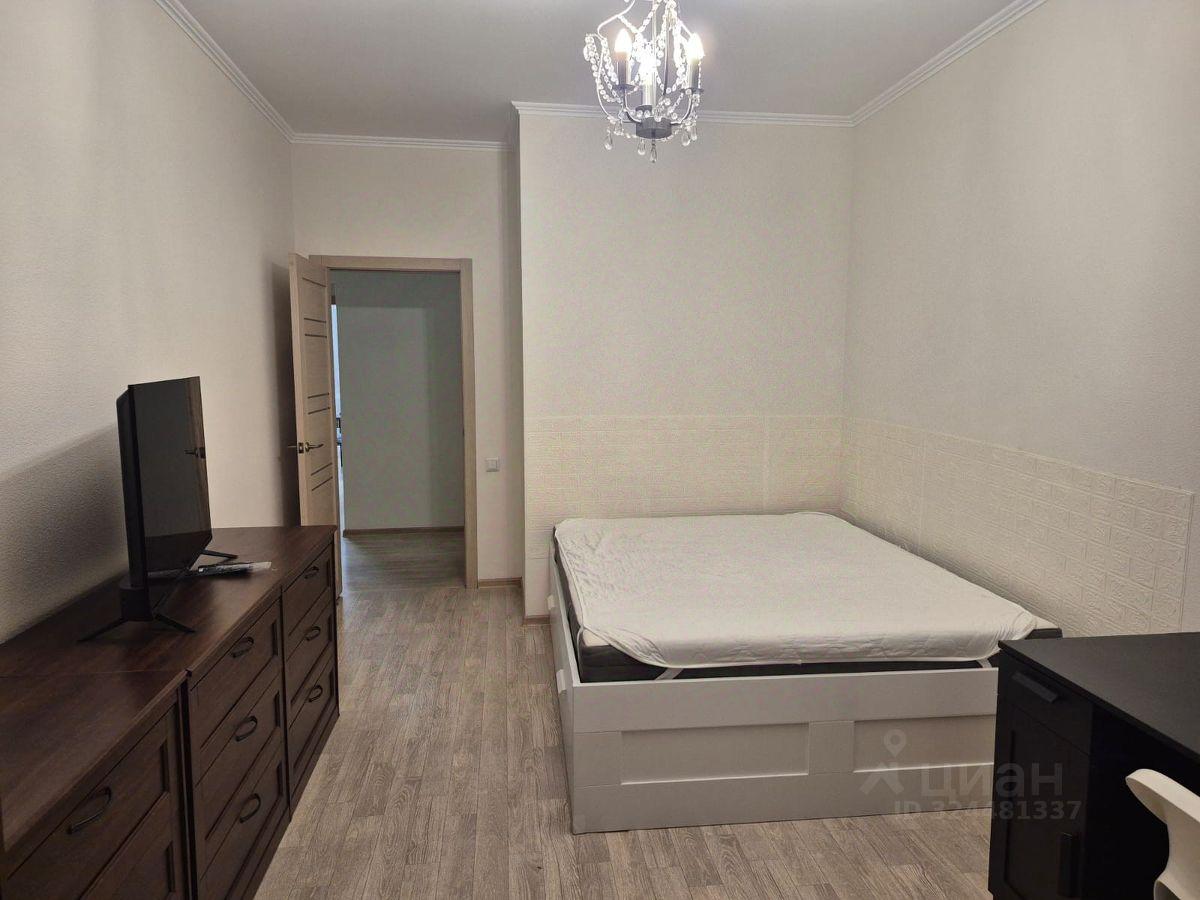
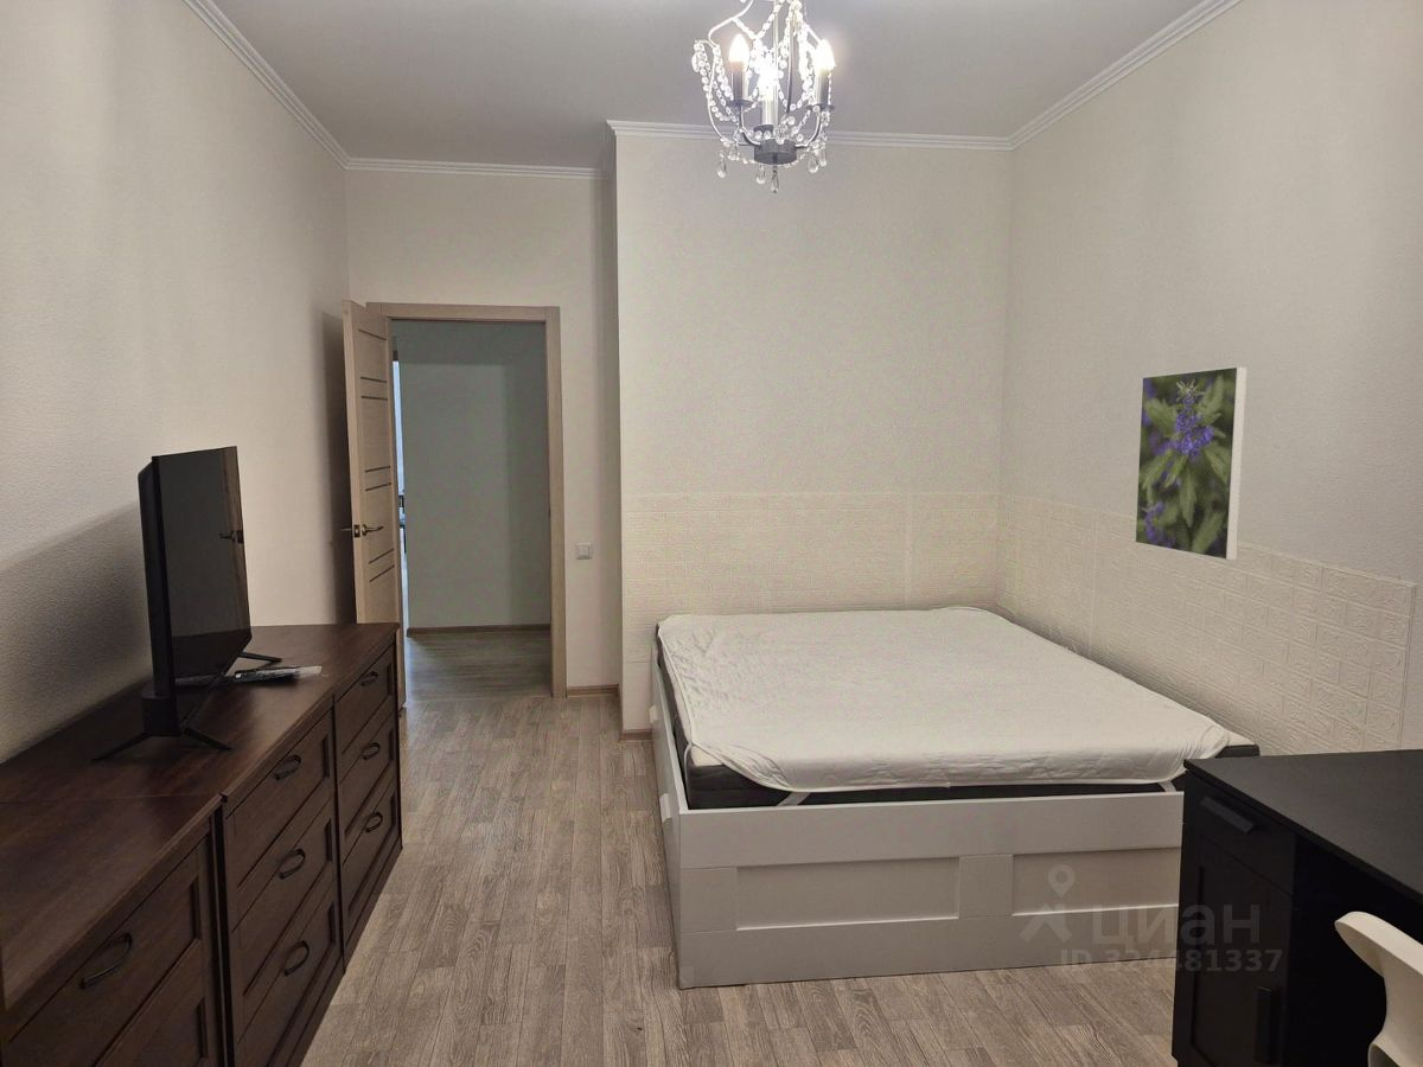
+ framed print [1134,365,1249,562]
